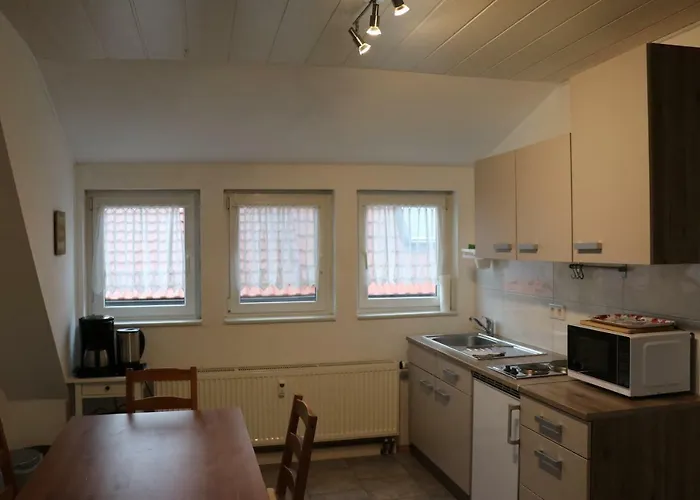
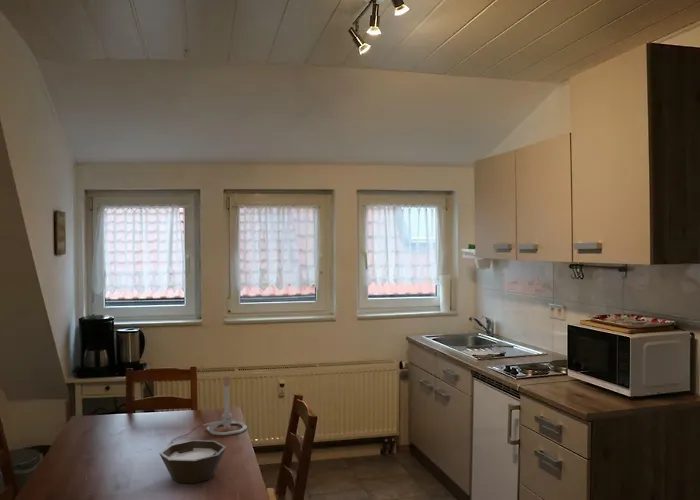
+ bowl [158,439,227,485]
+ lamp base [170,374,248,444]
